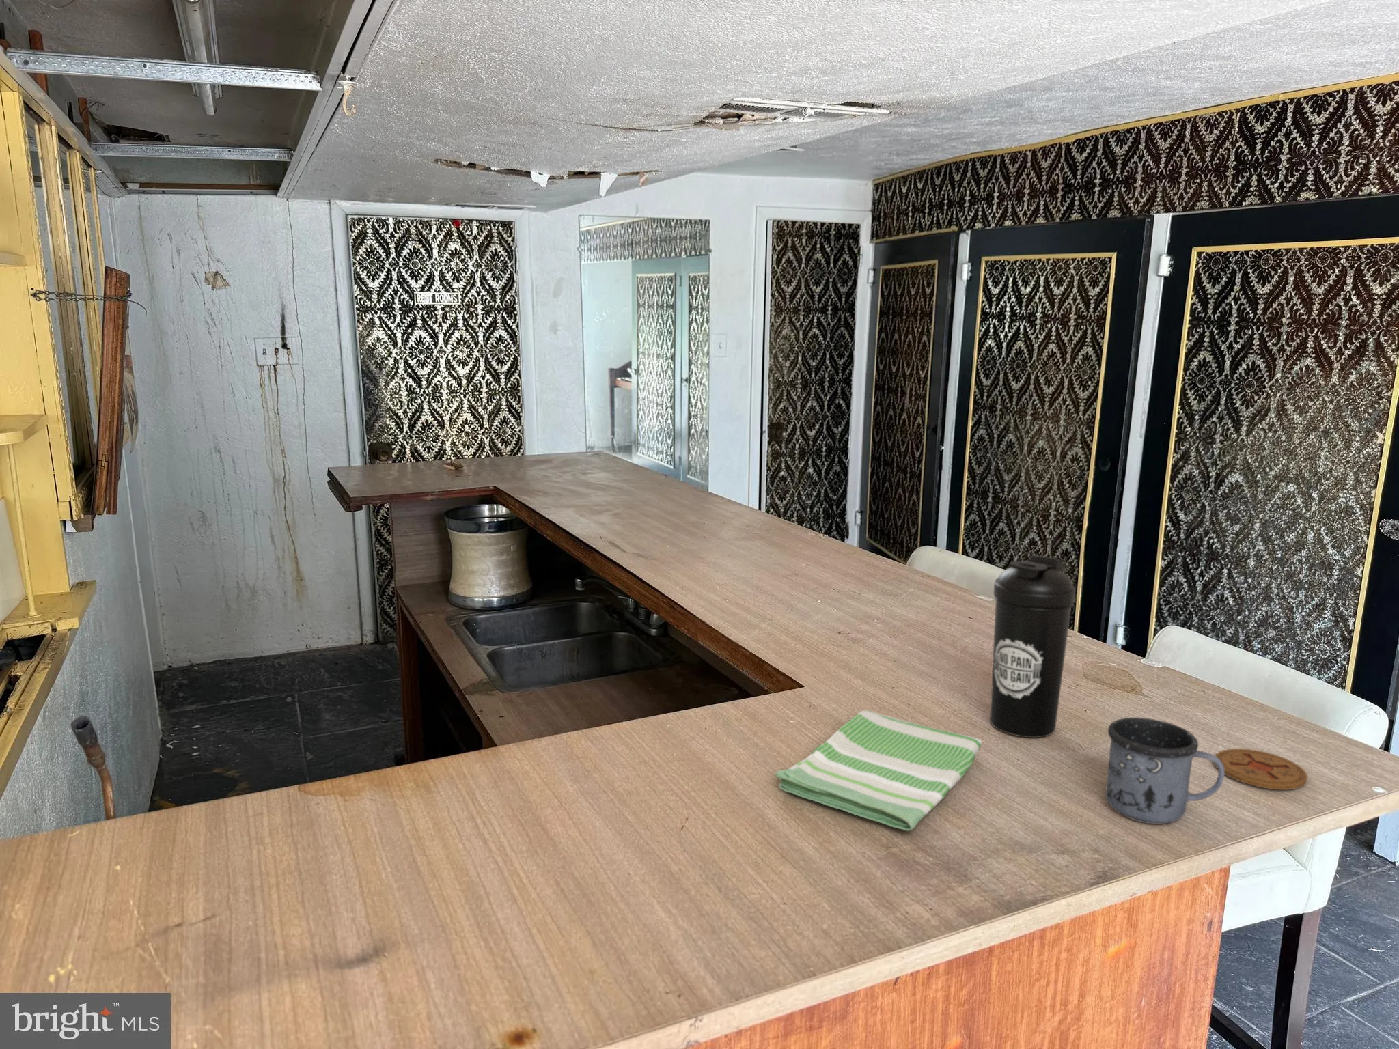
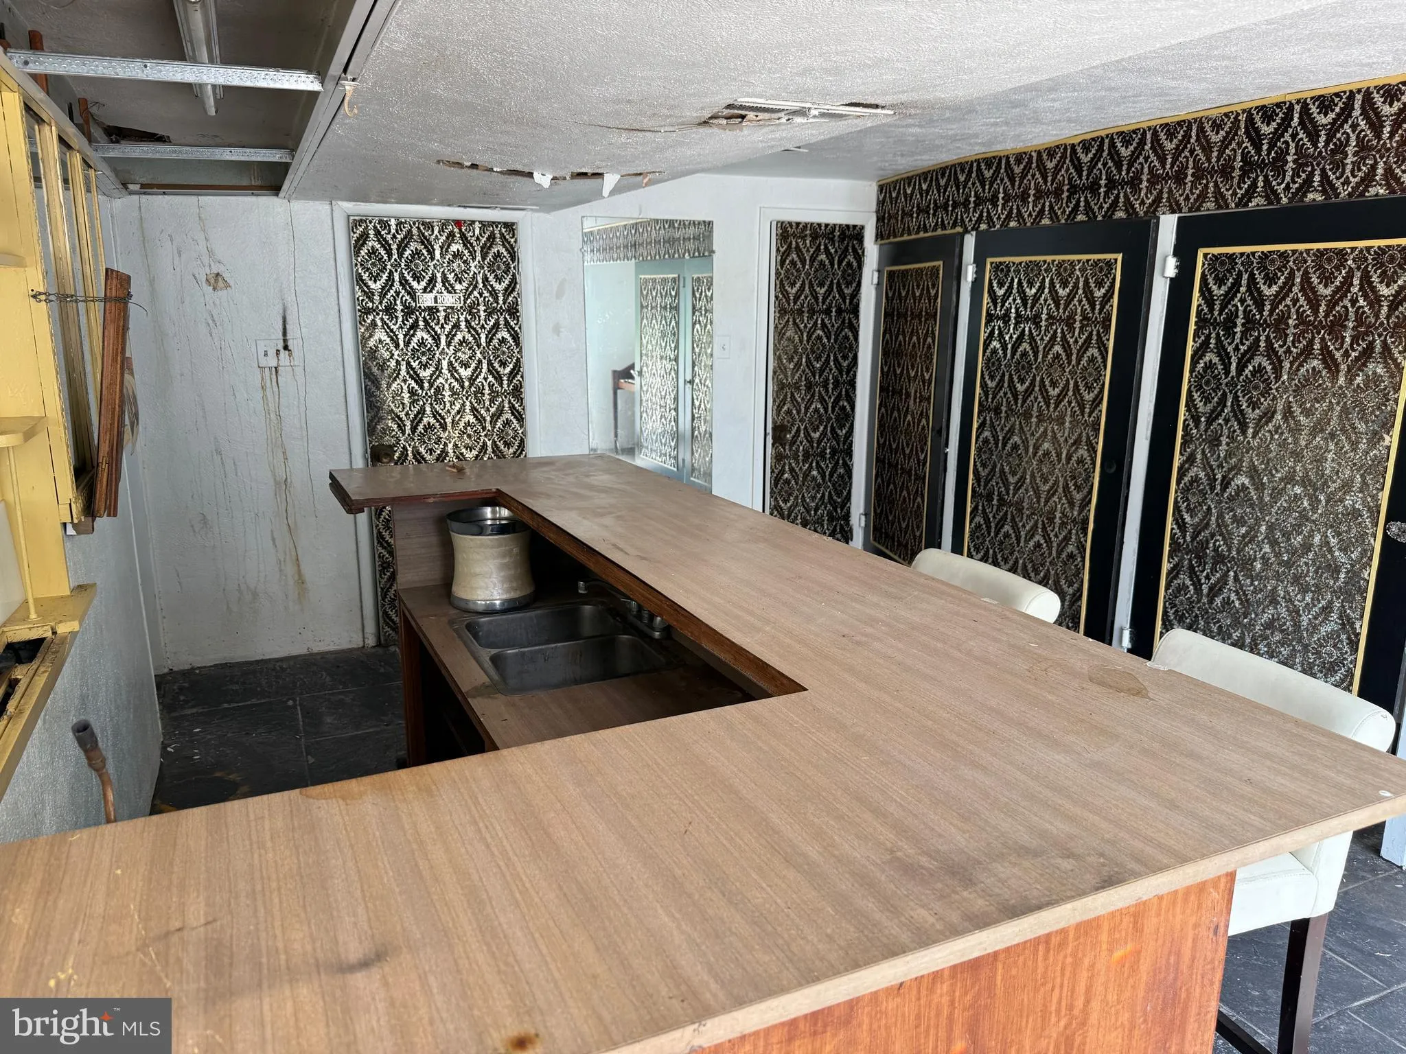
- mug [1105,717,1225,825]
- coaster [1214,748,1309,791]
- dish towel [774,710,983,832]
- water bottle [989,554,1076,738]
